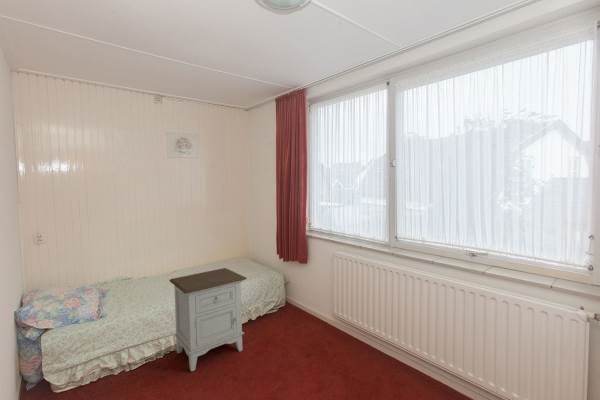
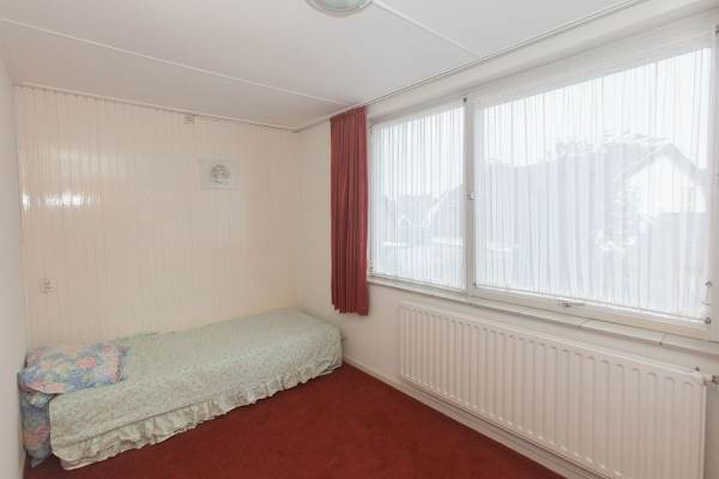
- nightstand [168,267,248,372]
